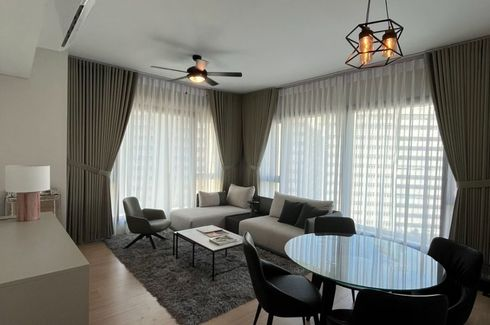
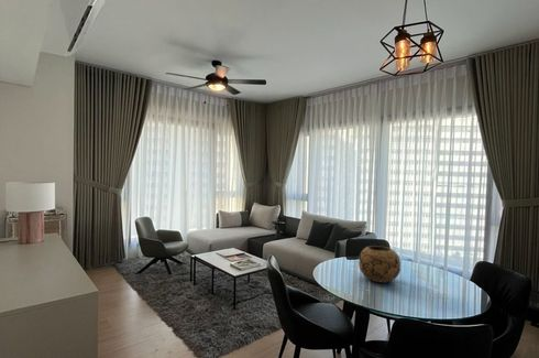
+ decorative bowl [358,245,402,284]
